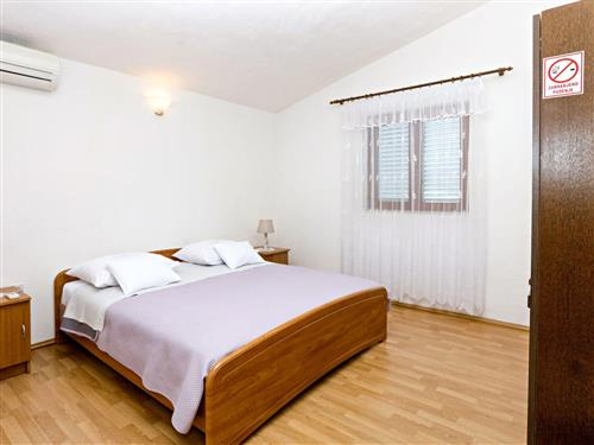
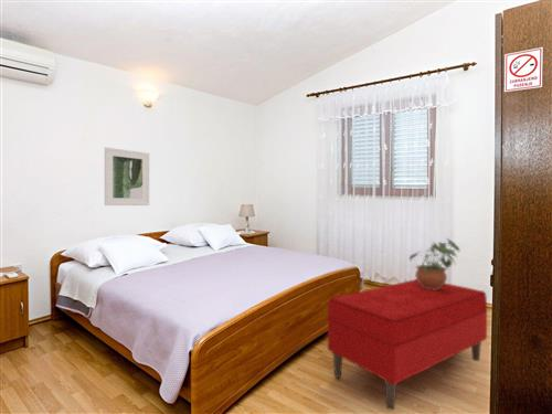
+ potted plant [408,237,460,290]
+ bench [327,278,489,411]
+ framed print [104,146,150,206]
